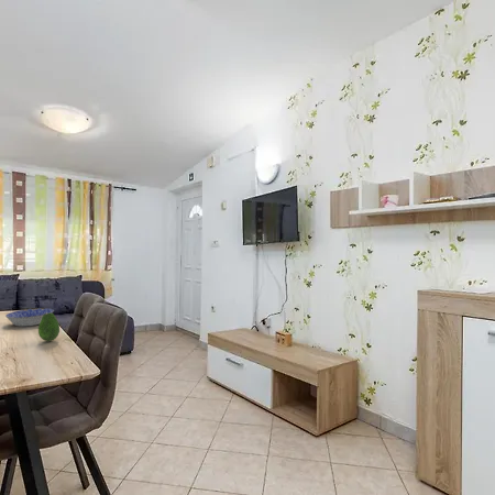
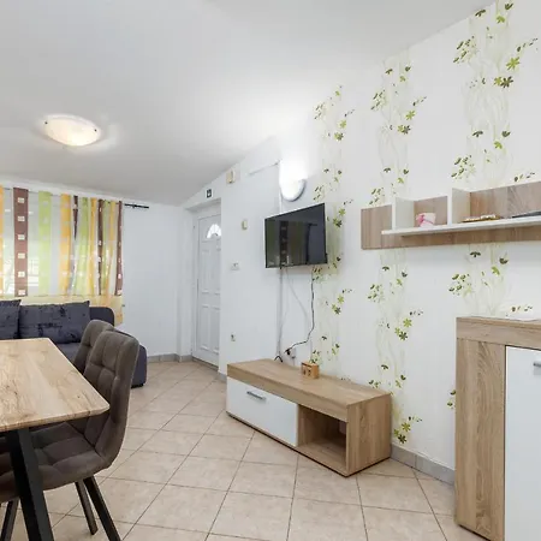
- fruit [37,312,61,342]
- bowl [4,307,55,327]
